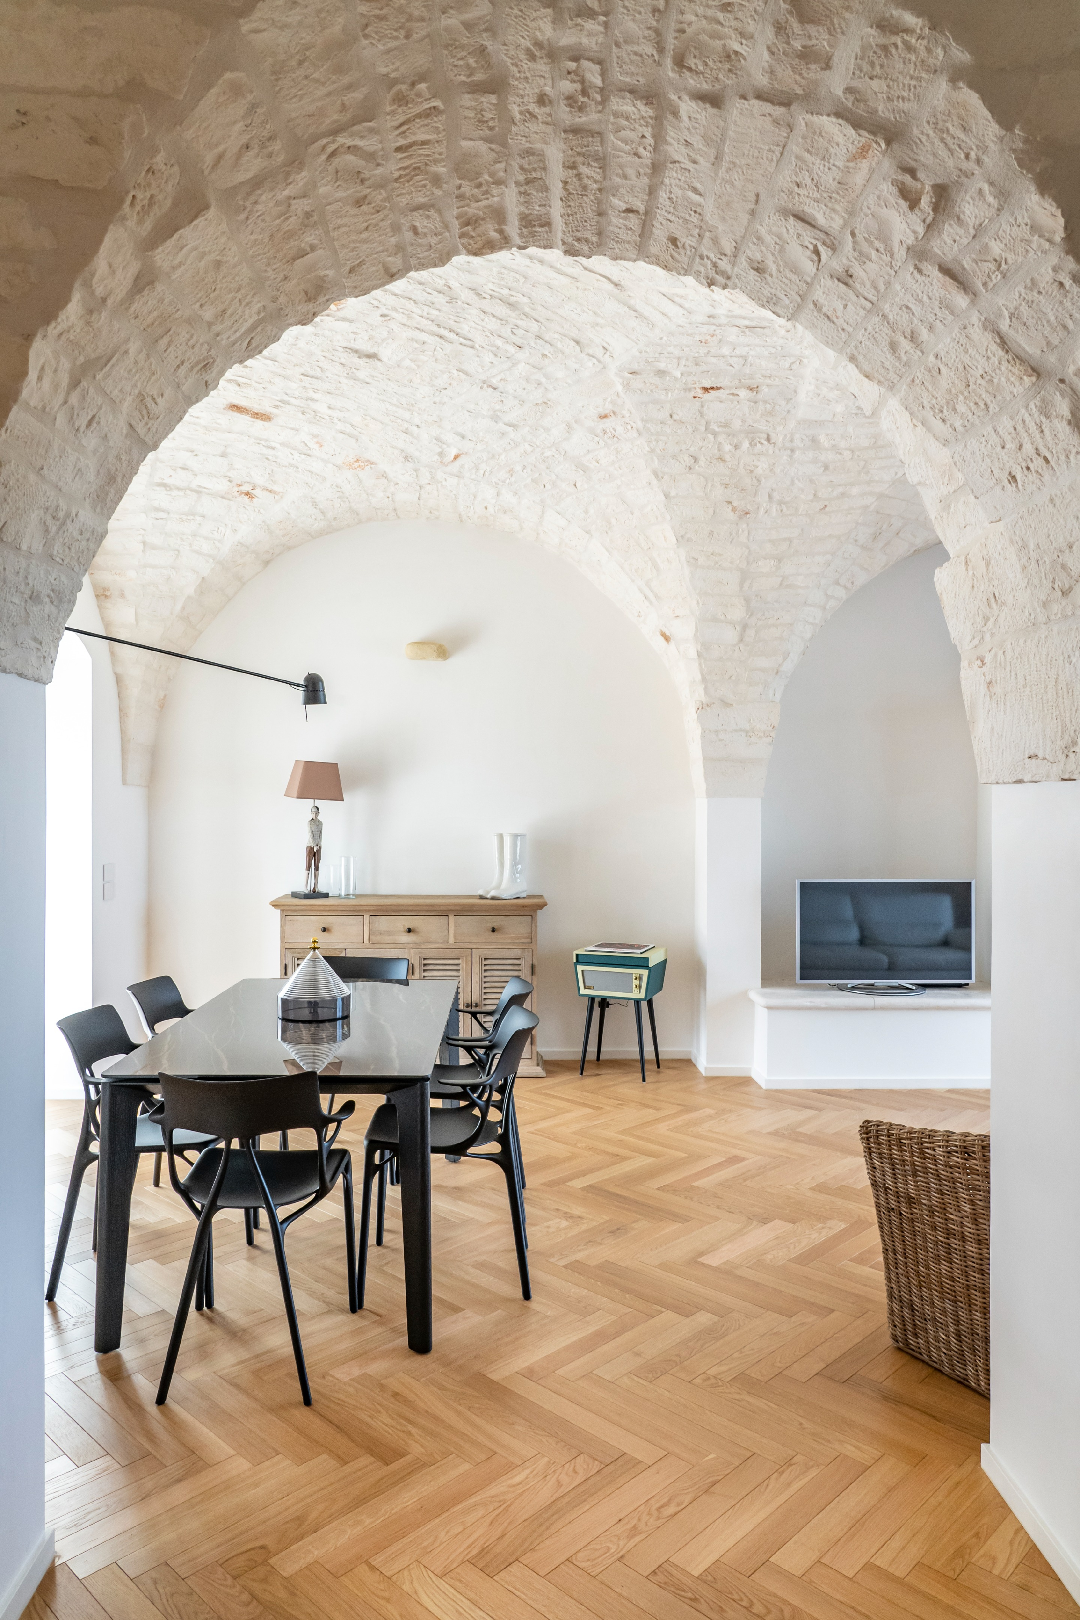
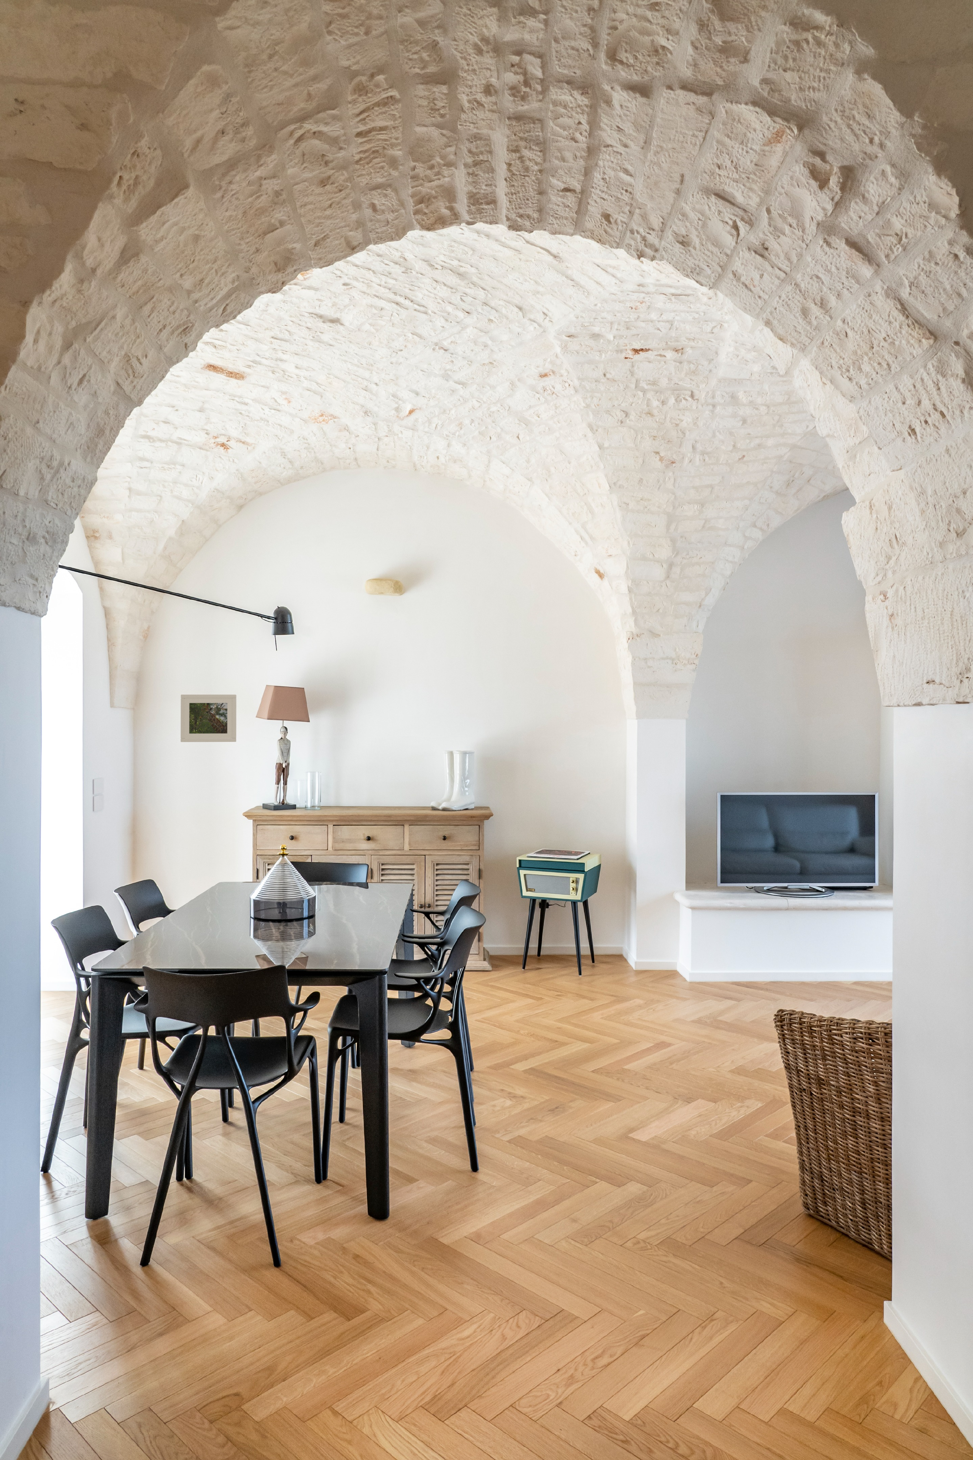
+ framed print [180,694,237,742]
